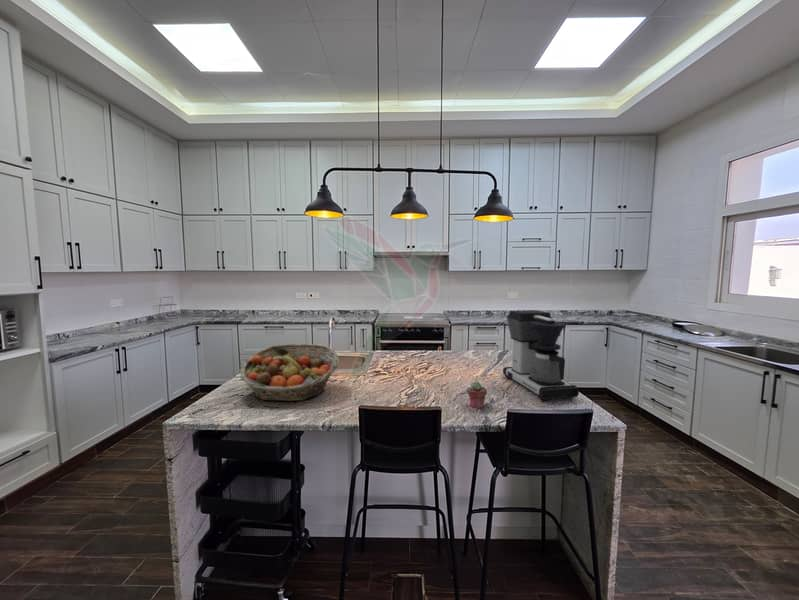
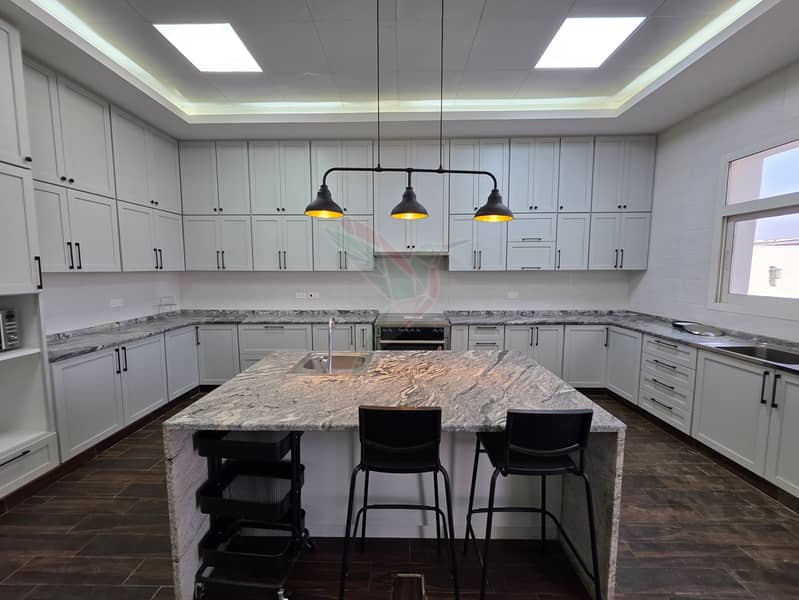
- potted succulent [466,381,488,409]
- fruit basket [239,343,340,402]
- coffee maker [502,309,580,401]
